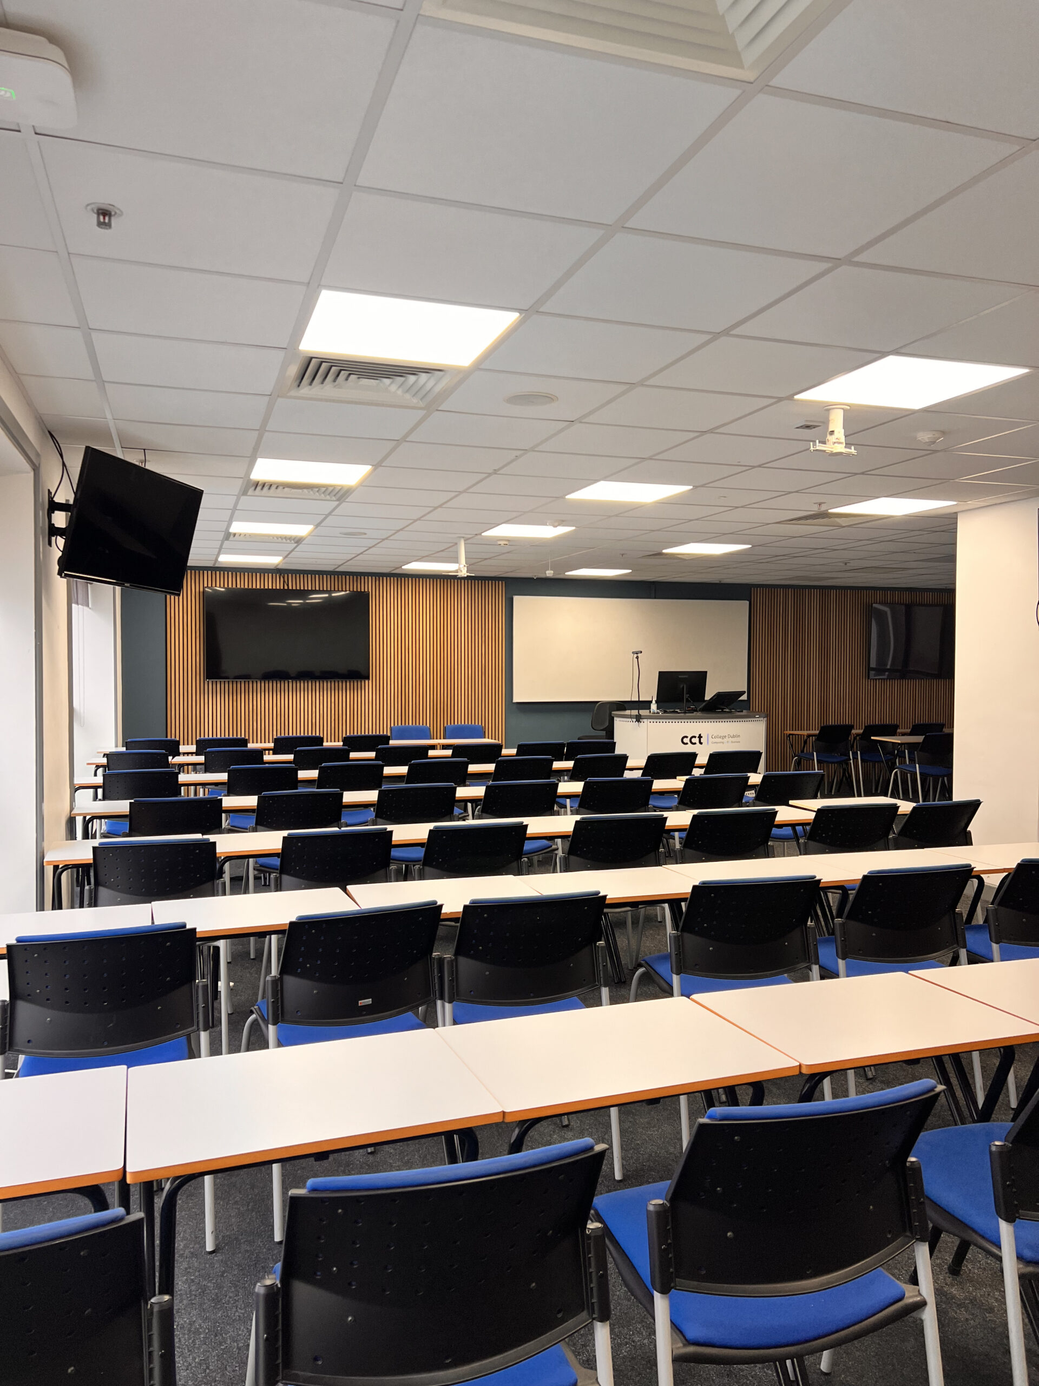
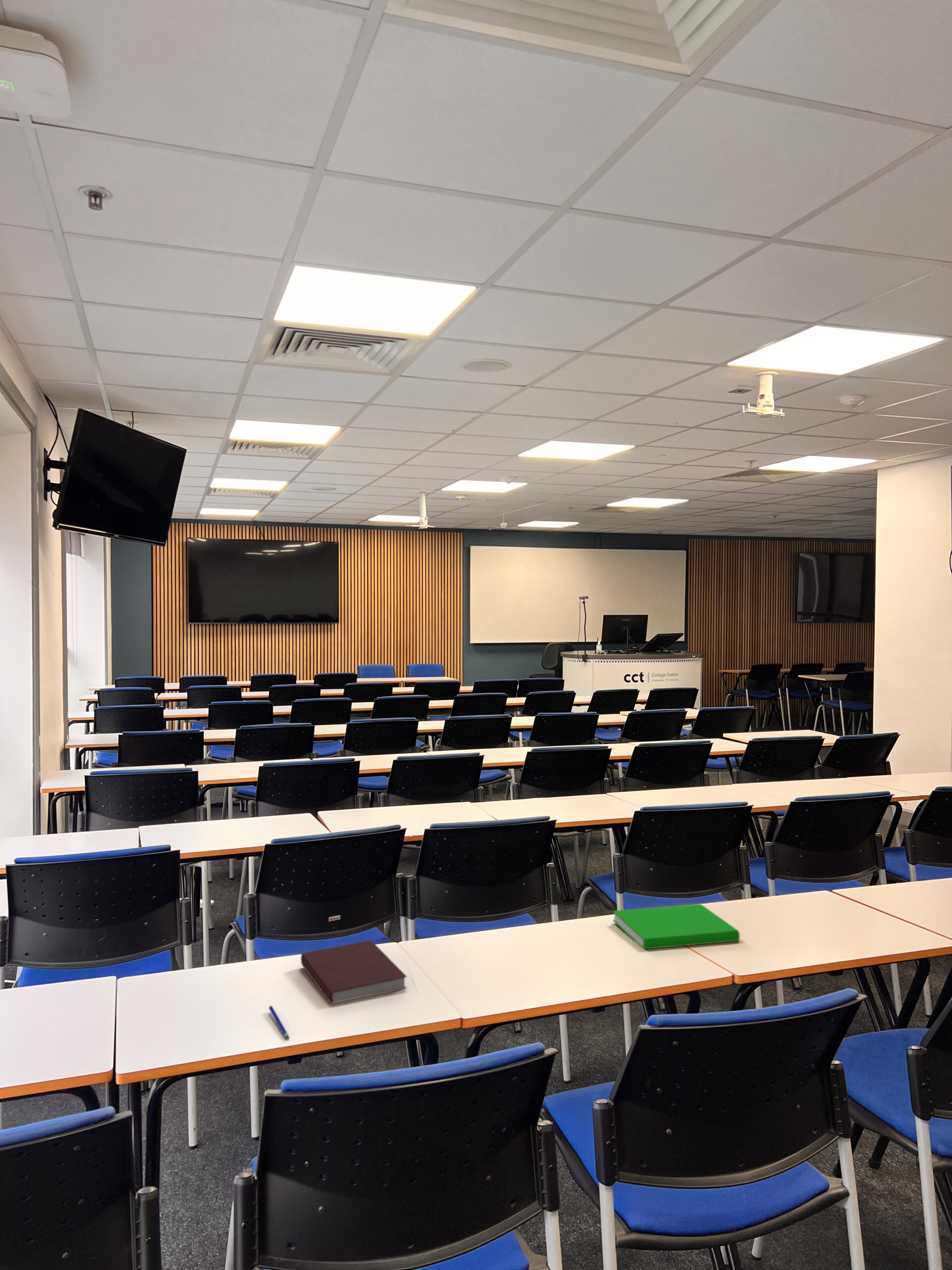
+ notebook [300,940,408,1005]
+ book [612,903,740,950]
+ pen [268,1005,290,1040]
